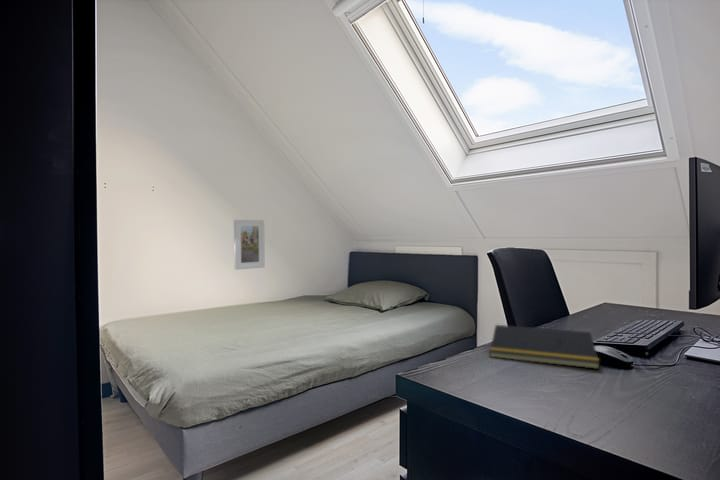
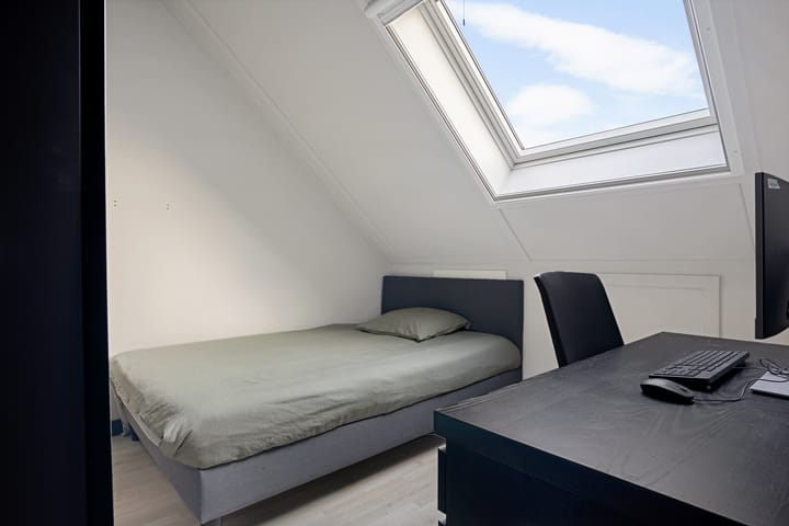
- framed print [233,219,266,271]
- notepad [489,324,601,370]
